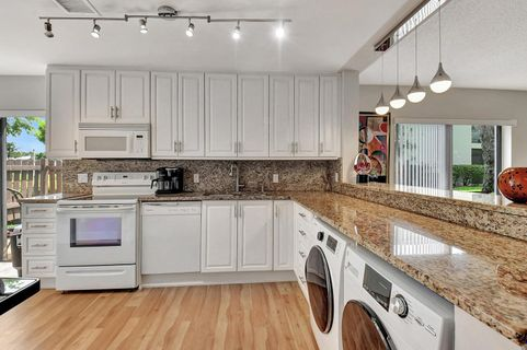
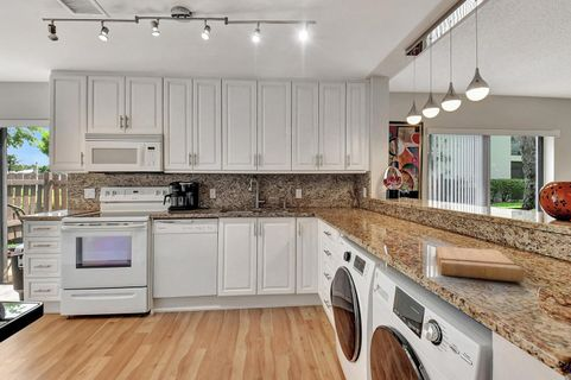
+ cutting board [434,245,525,284]
